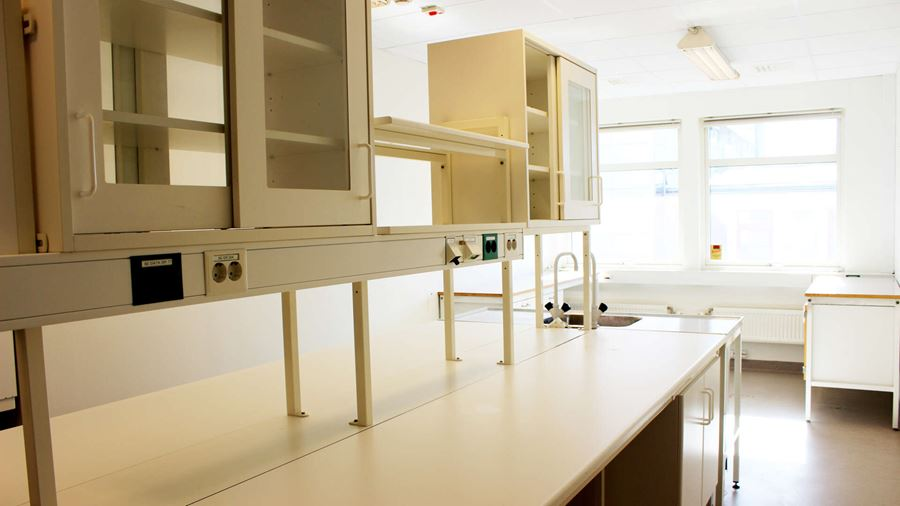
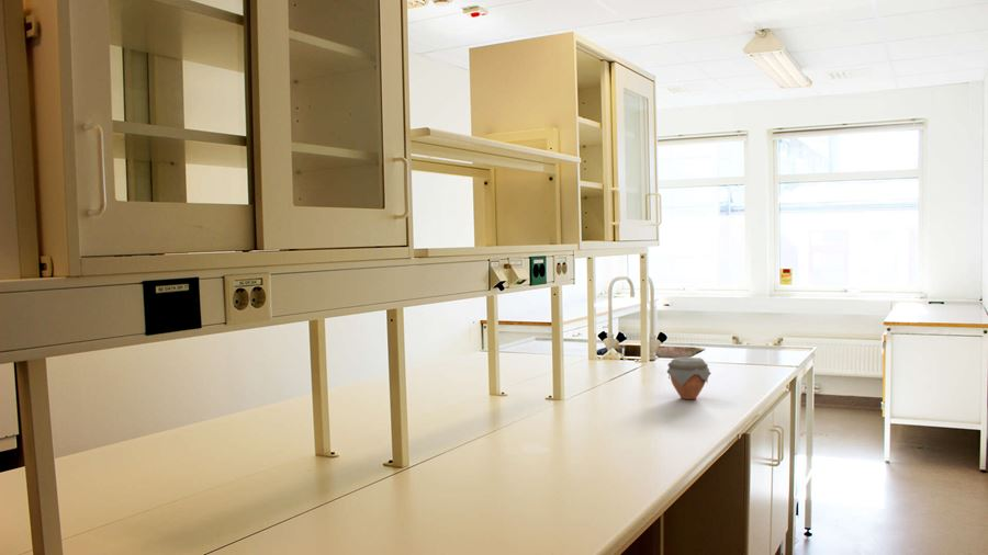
+ jar [666,355,712,400]
